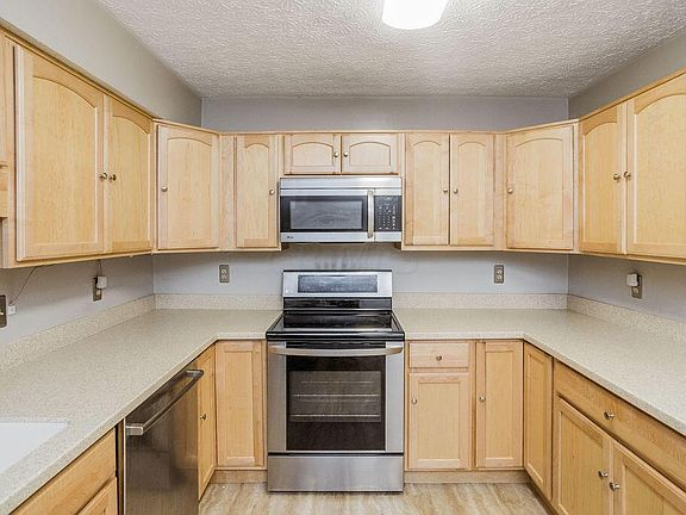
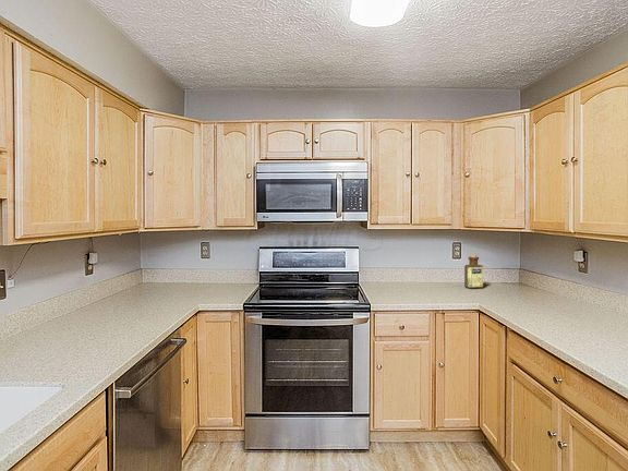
+ bottle [463,254,484,289]
